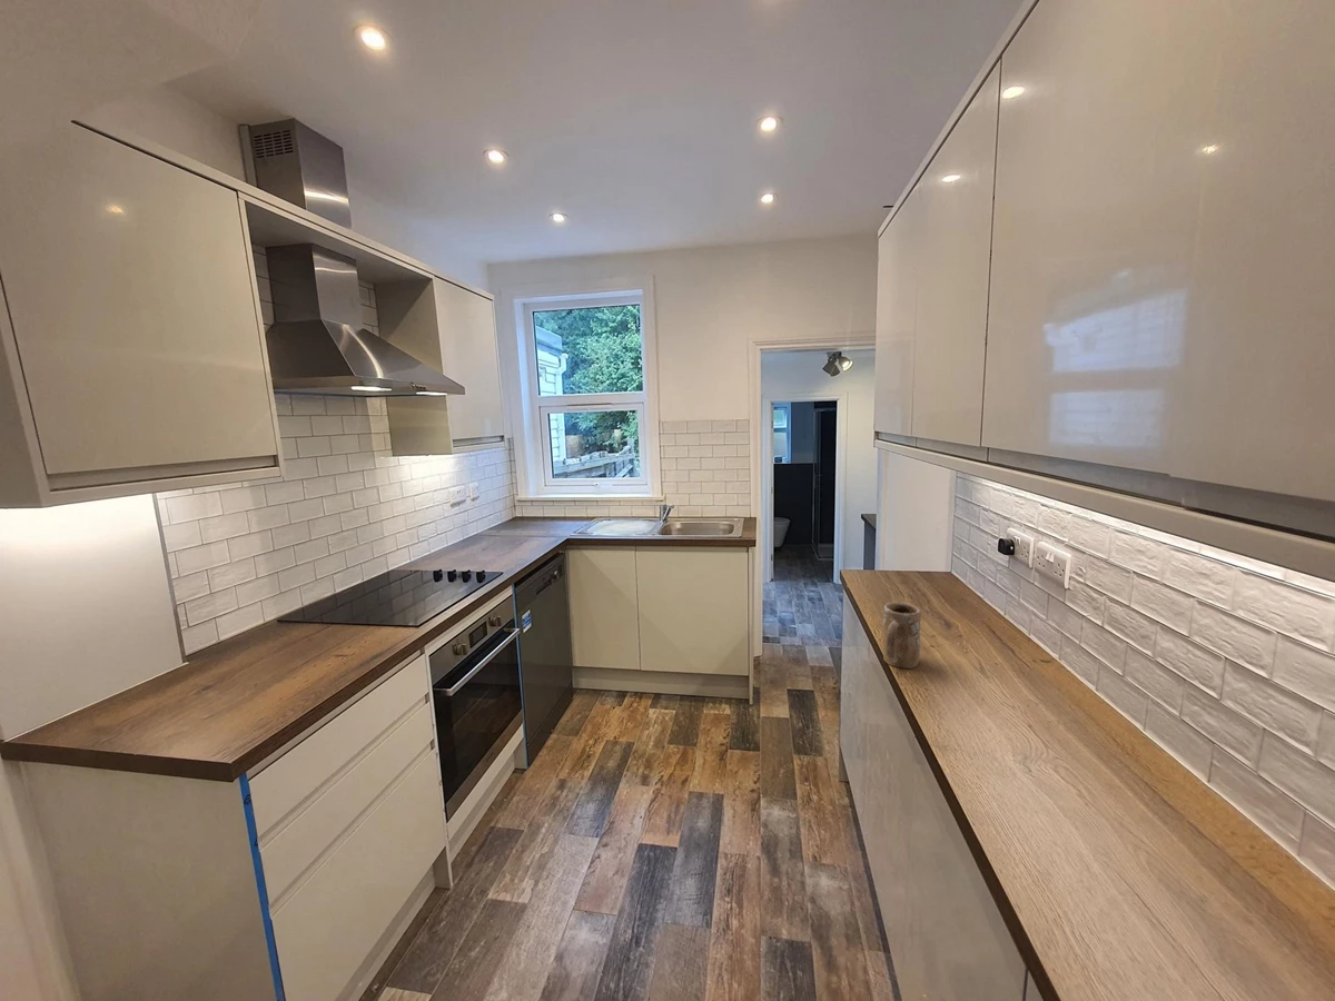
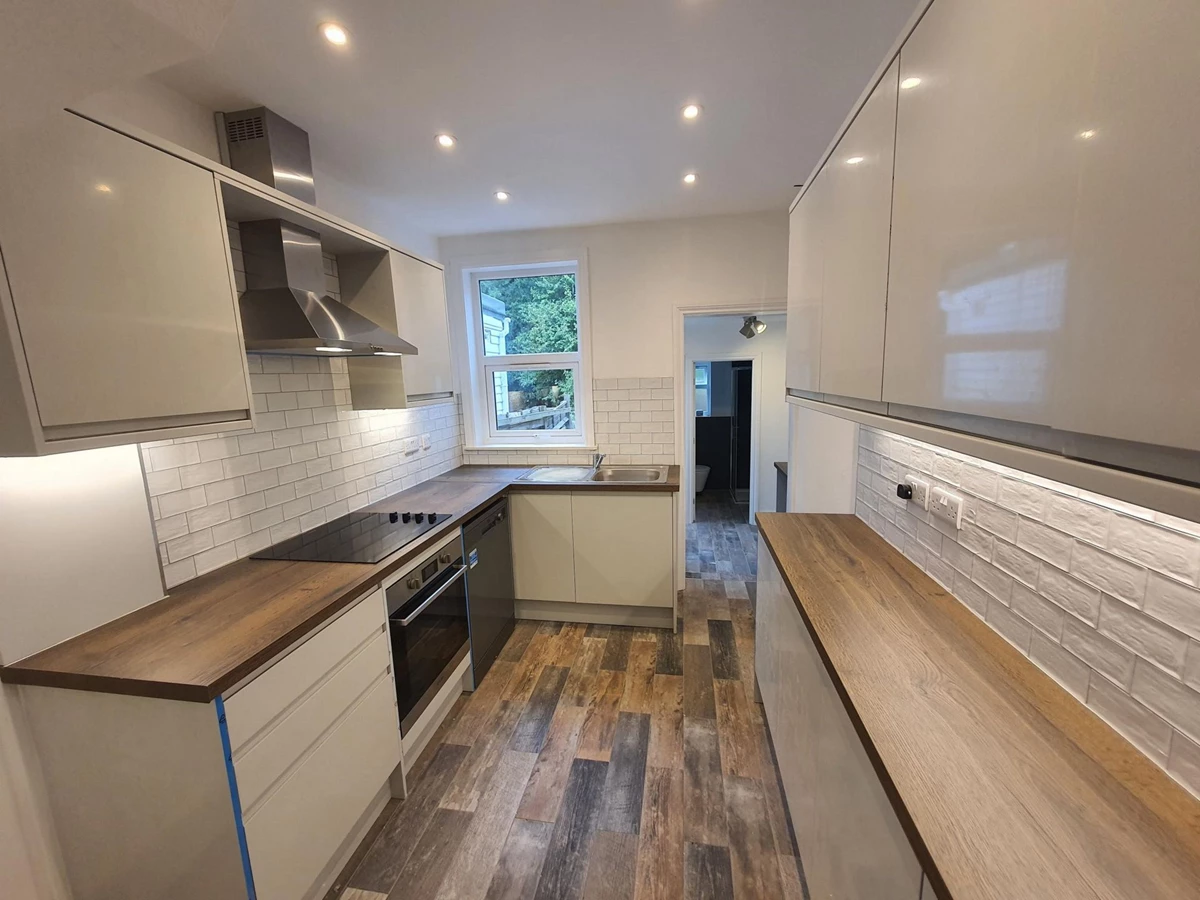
- mug [882,601,922,670]
